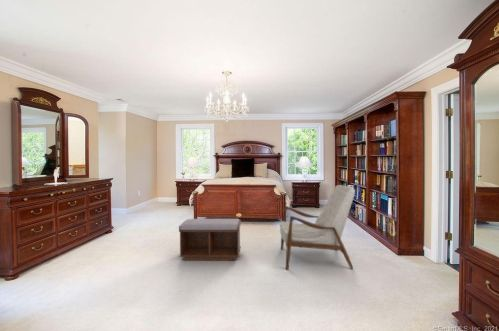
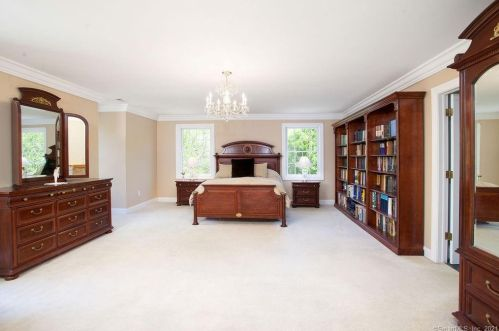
- armchair [279,184,356,270]
- bench [178,218,242,261]
